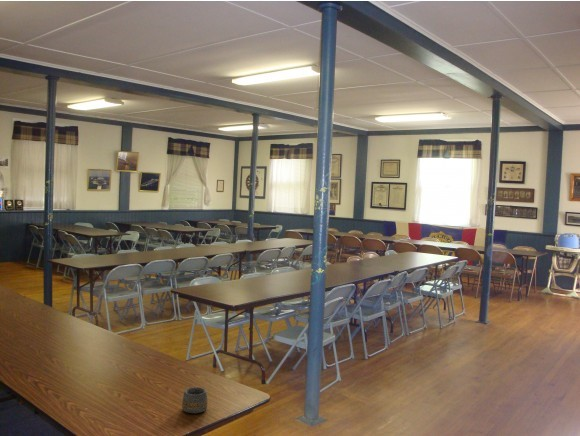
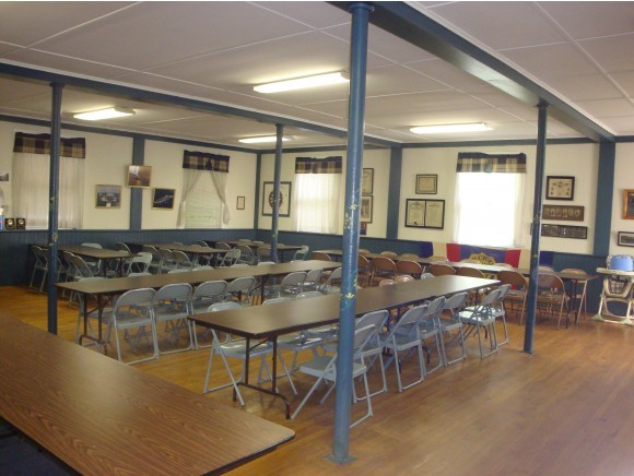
- mug [181,386,209,414]
